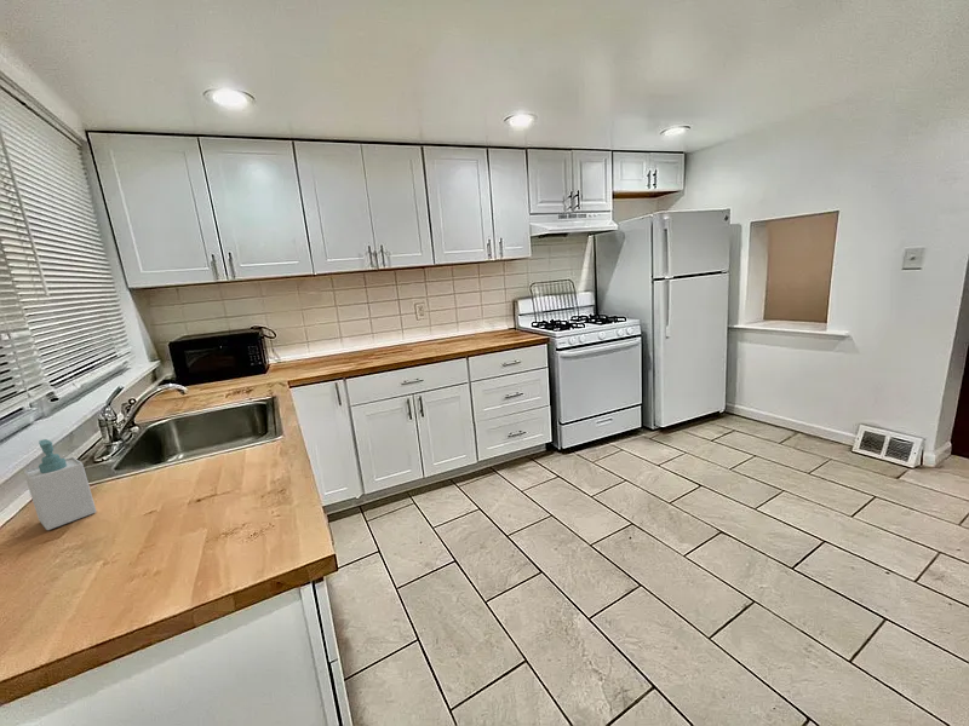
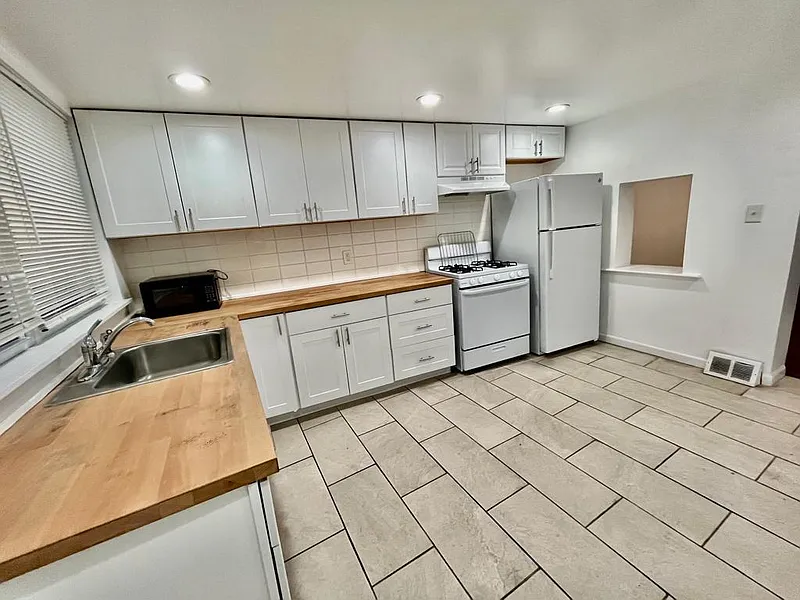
- soap bottle [23,438,97,531]
